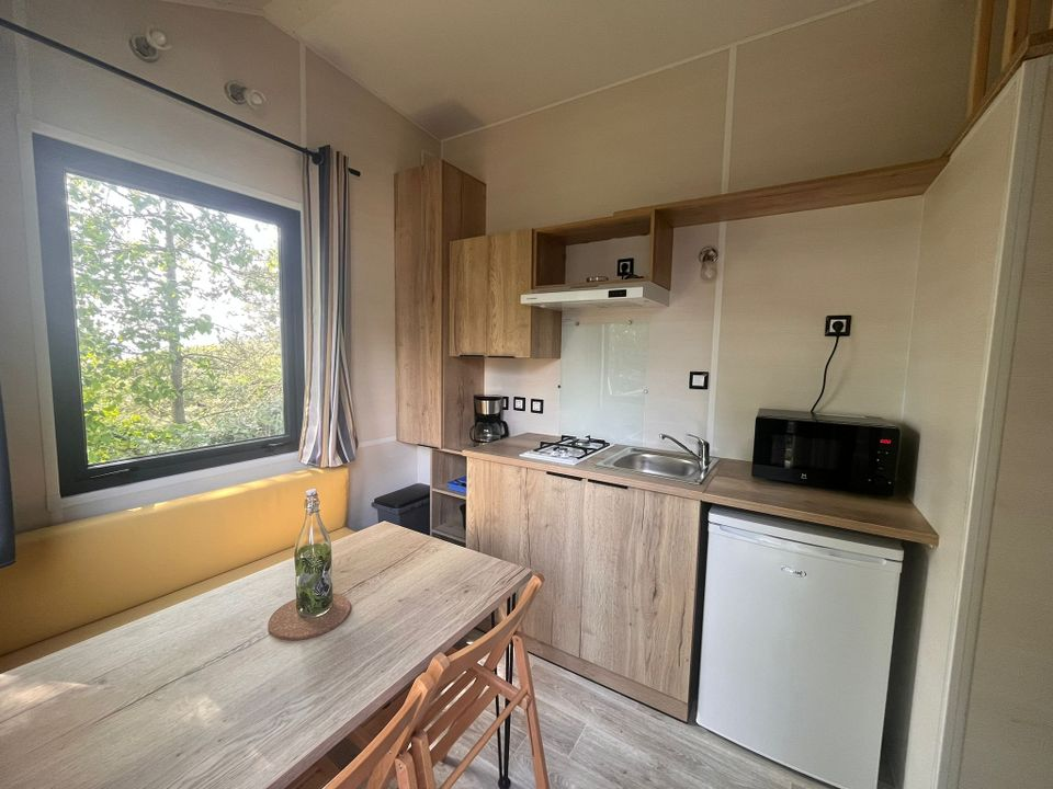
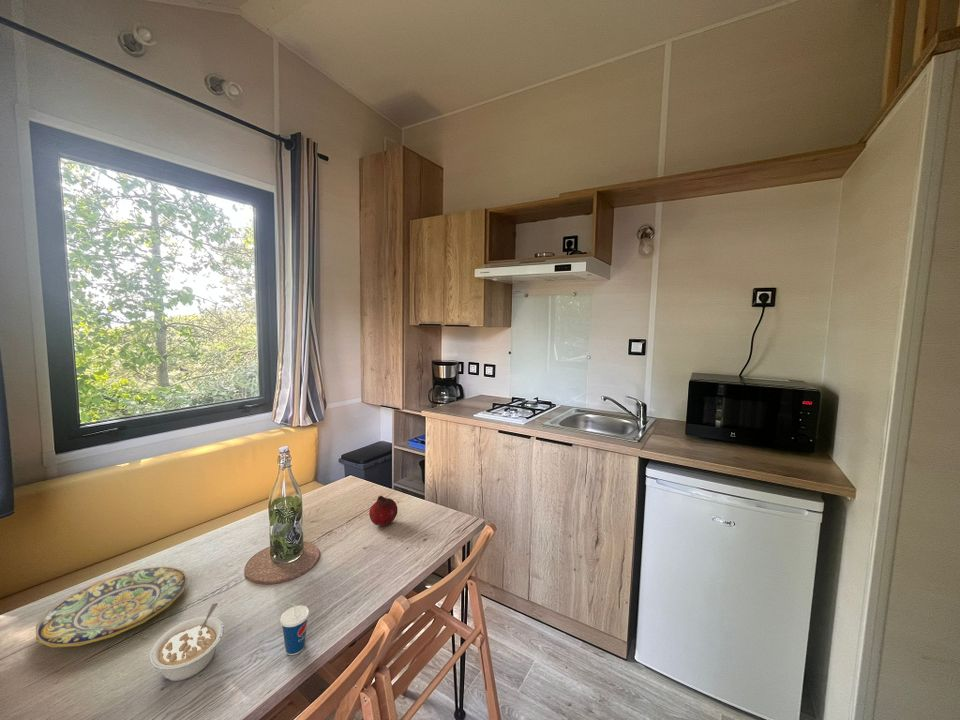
+ cup [279,601,310,656]
+ plate [35,565,189,649]
+ legume [149,602,225,682]
+ fruit [368,495,399,527]
